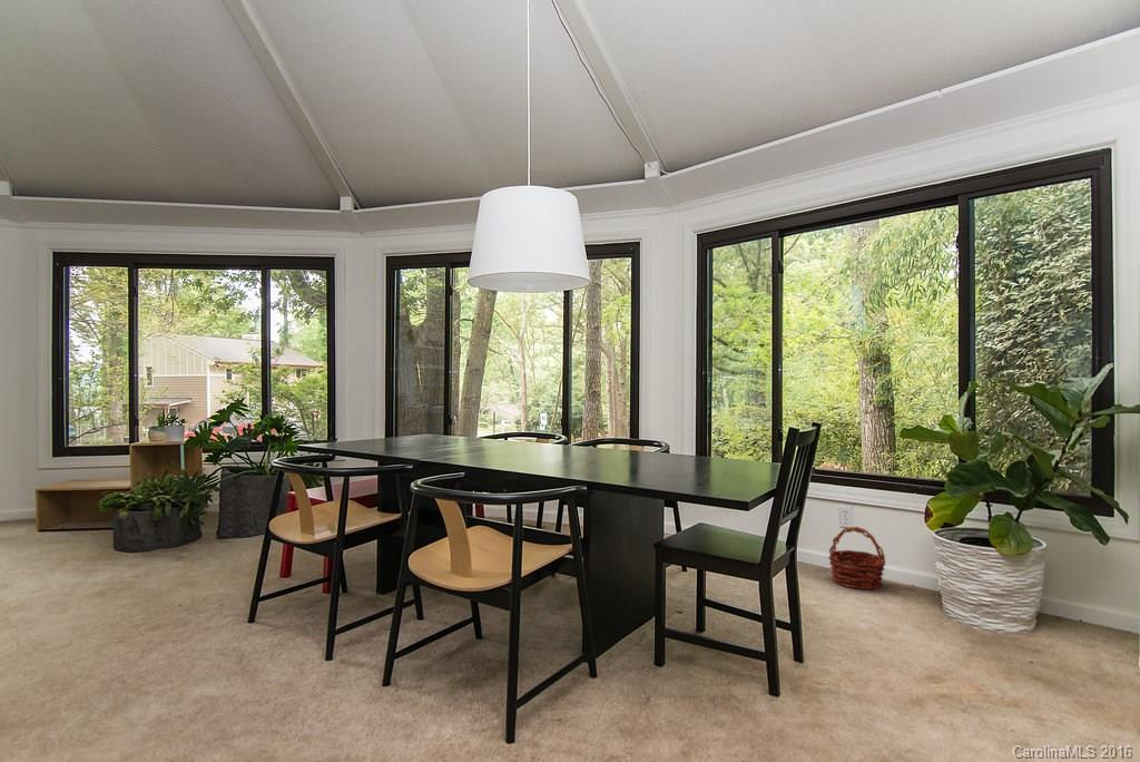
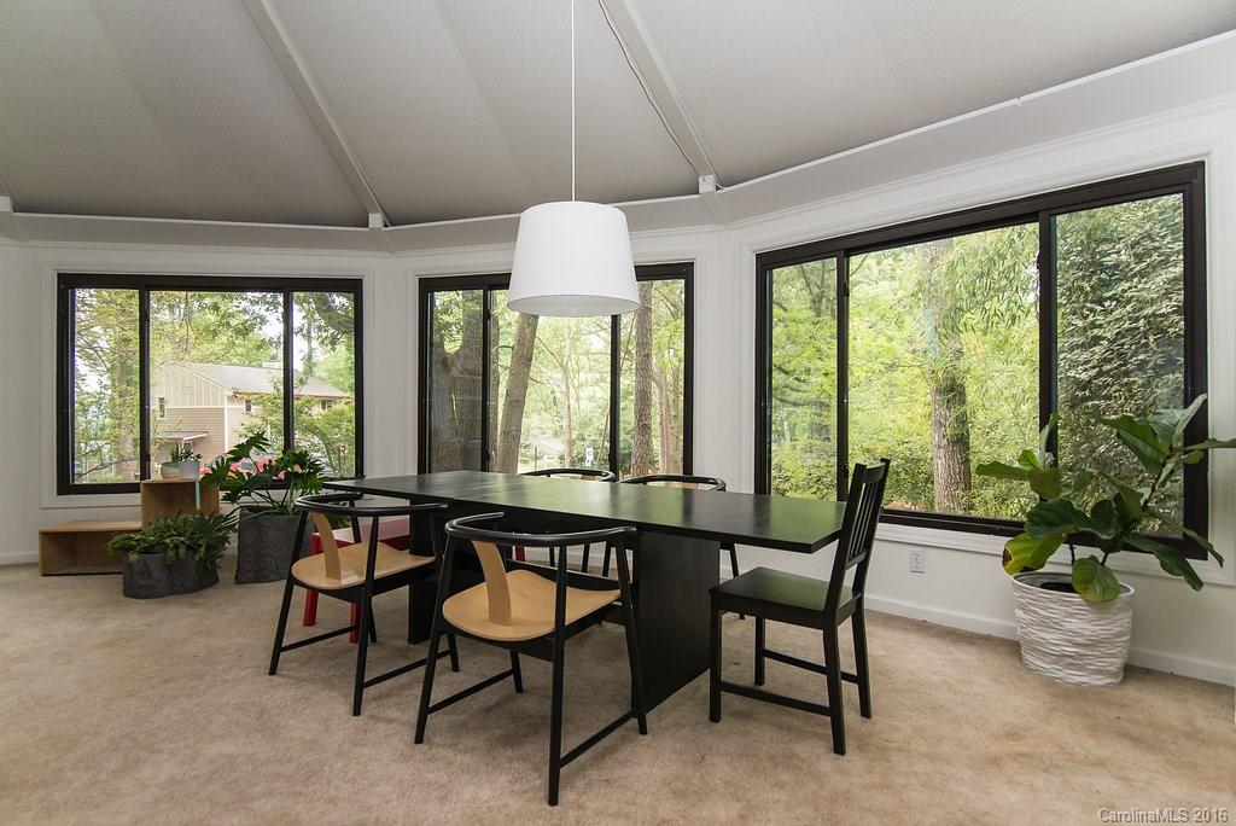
- basket [828,526,887,590]
